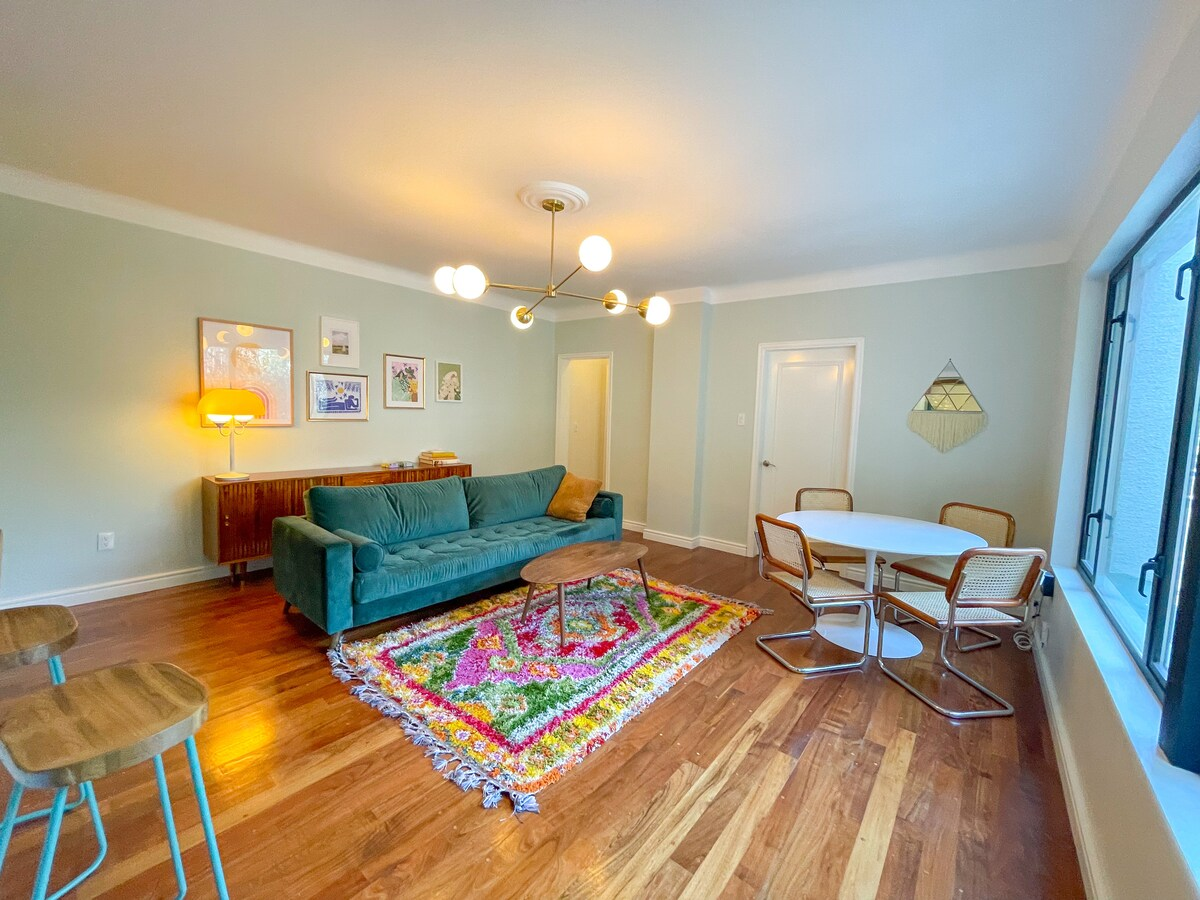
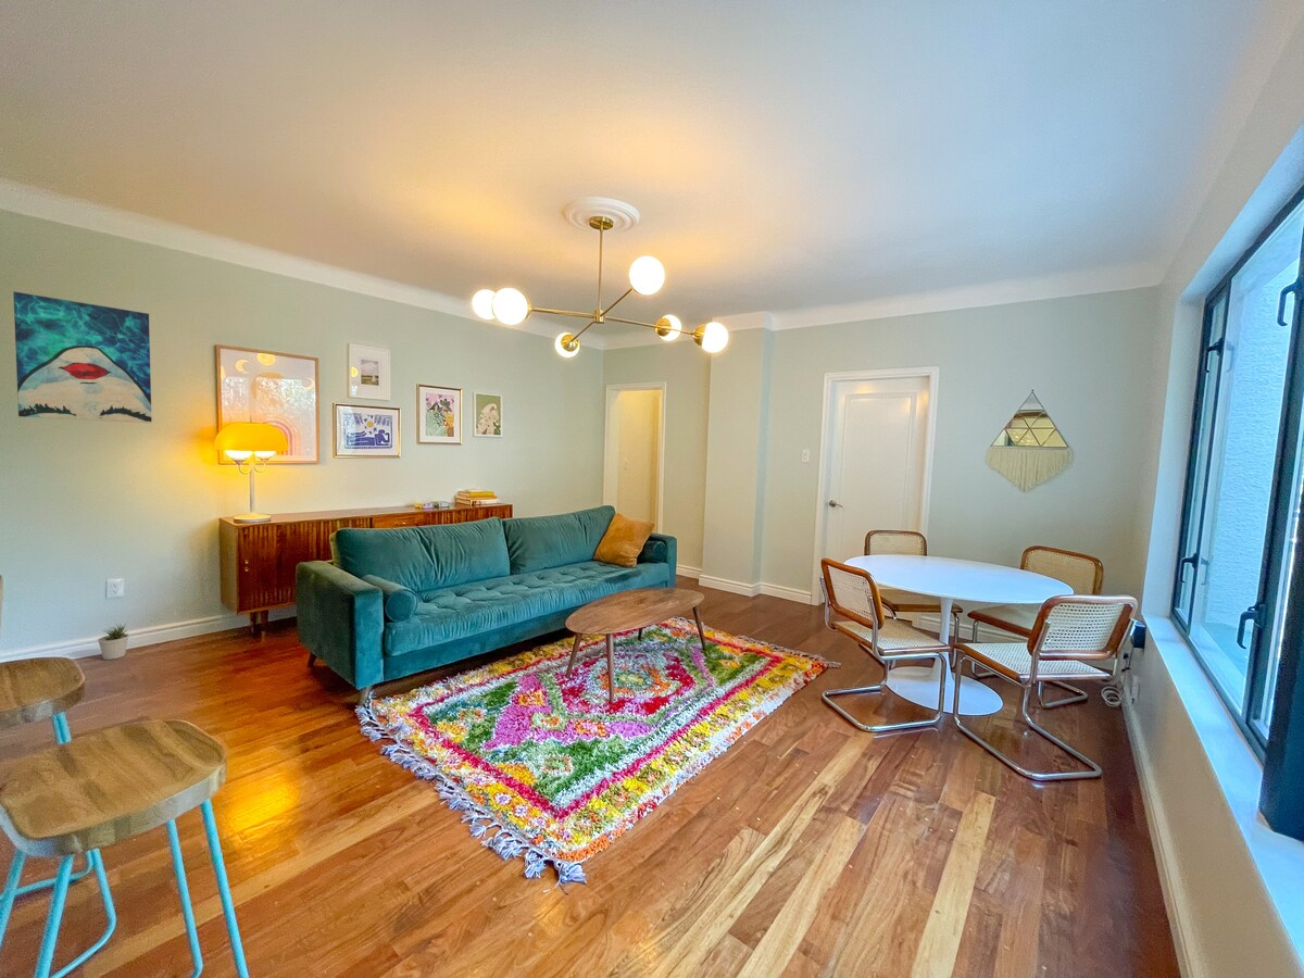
+ wall art [12,290,153,424]
+ potted plant [97,623,130,661]
